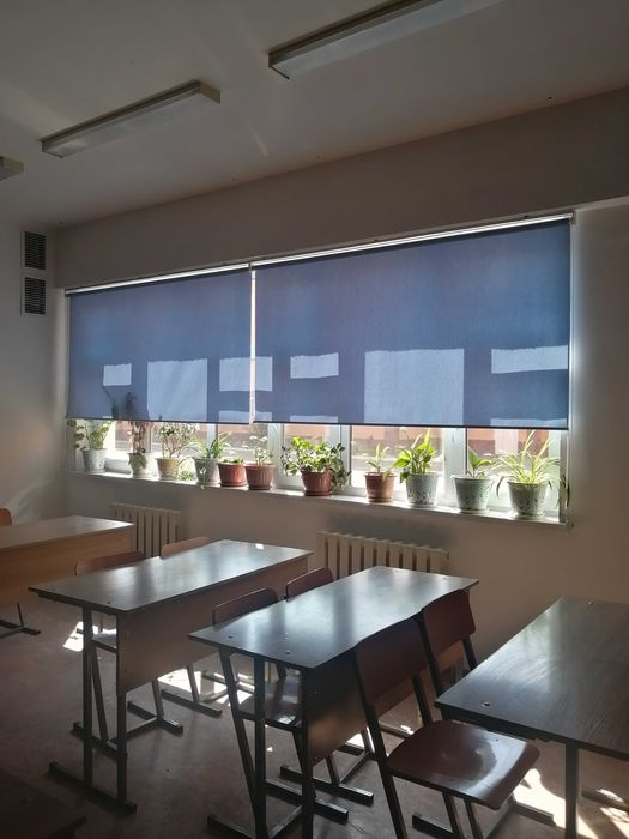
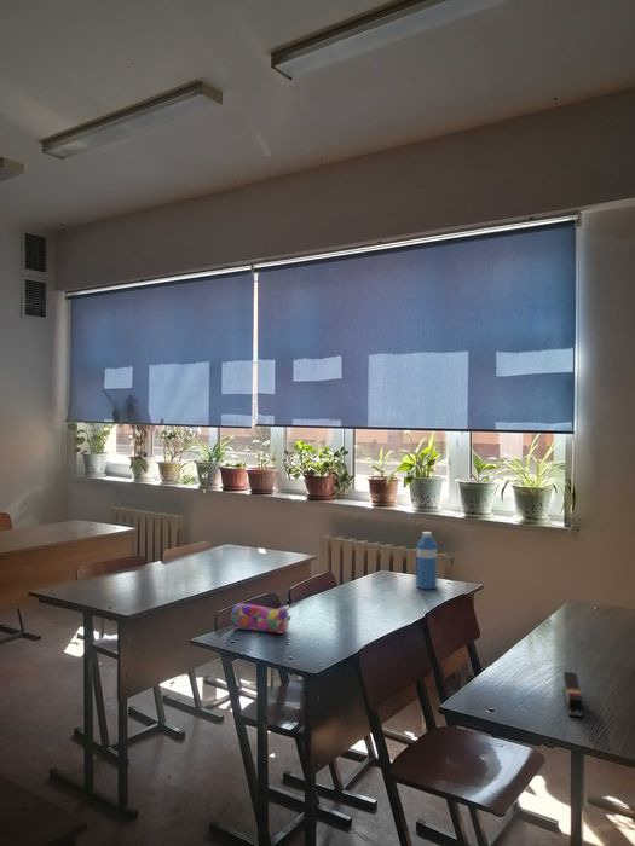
+ stapler [562,671,584,719]
+ pencil case [230,602,293,634]
+ water bottle [415,531,438,590]
